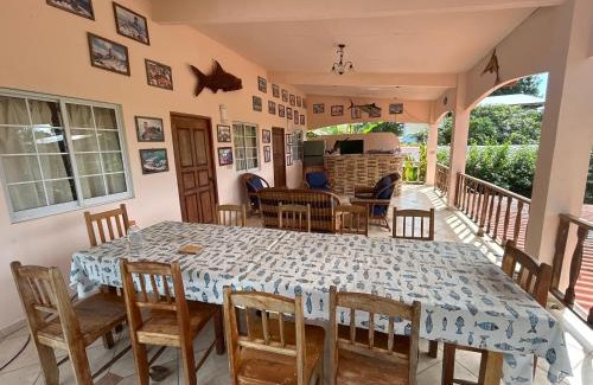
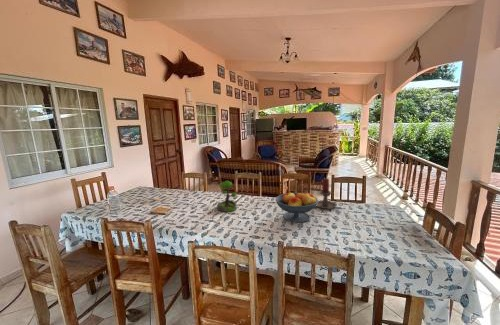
+ plant [216,180,238,213]
+ candle holder [316,177,344,210]
+ fruit bowl [275,192,319,224]
